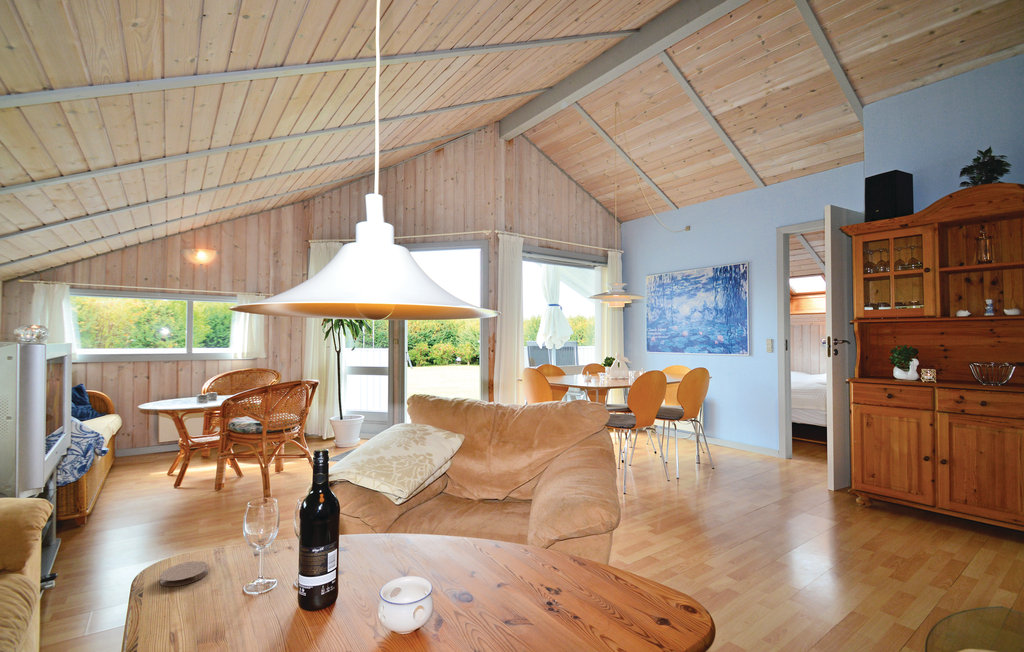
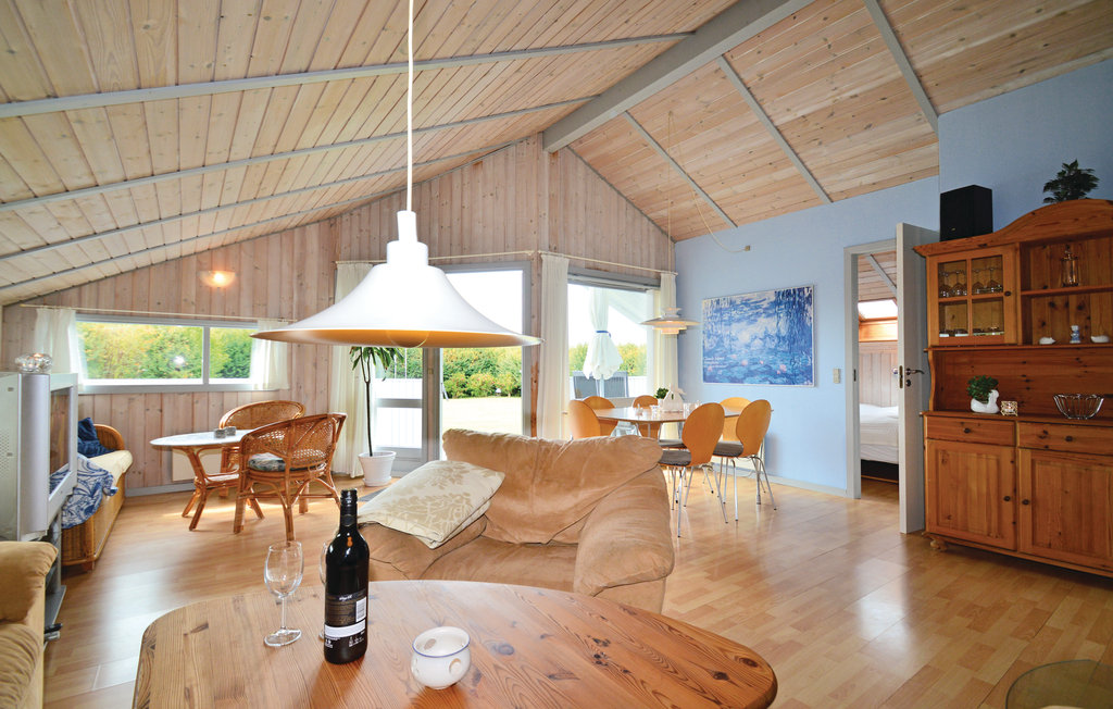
- coaster [159,560,209,587]
